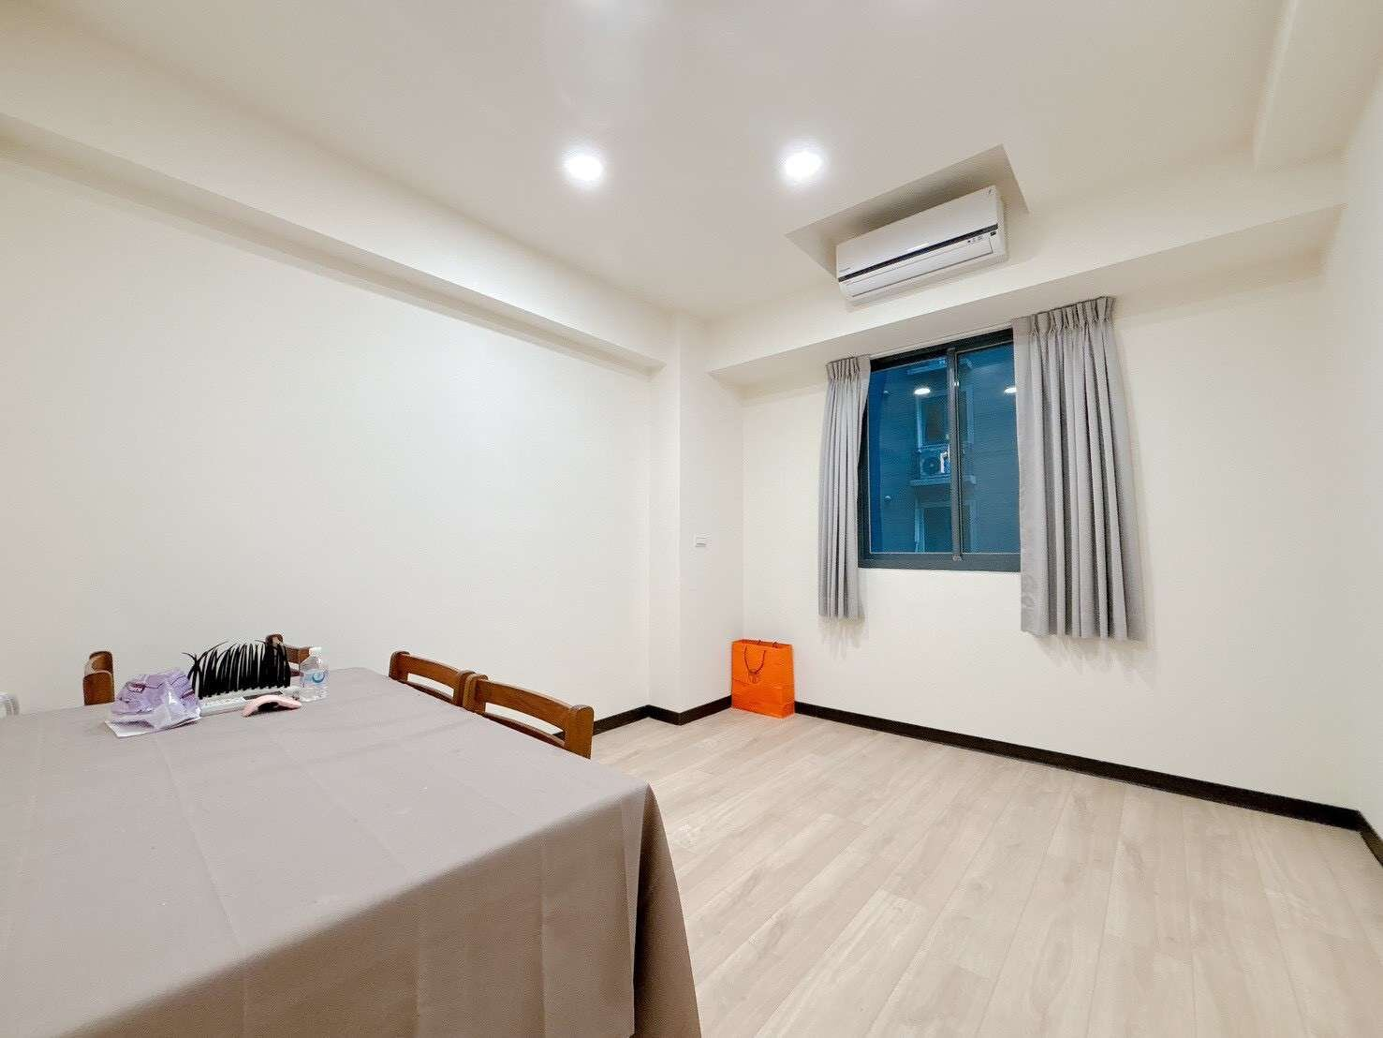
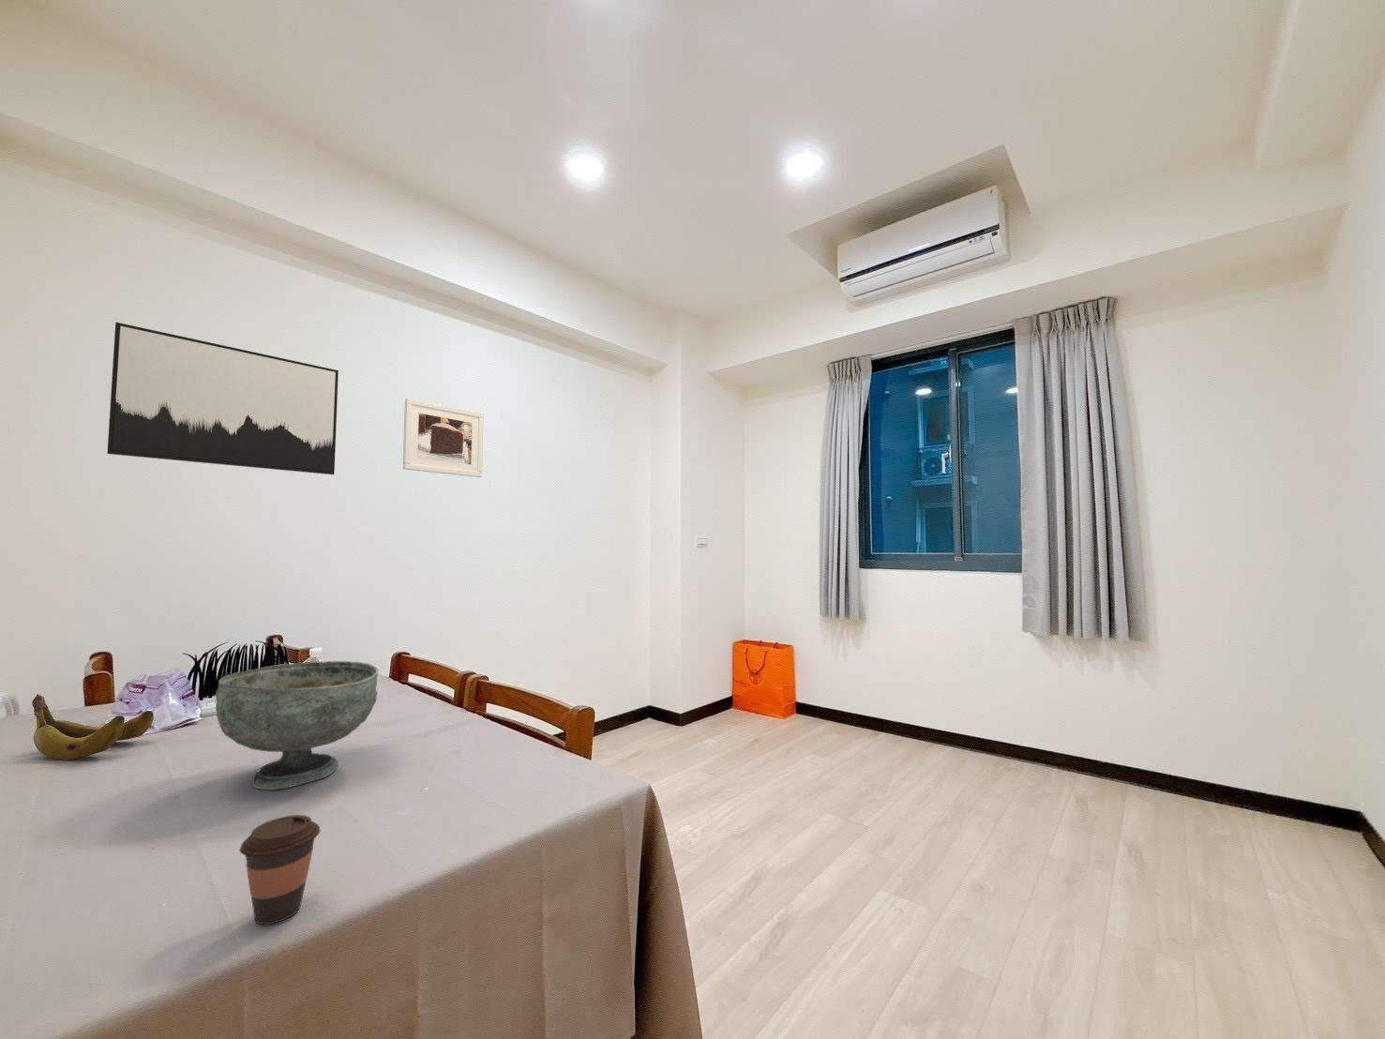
+ banana [31,693,155,761]
+ decorative bowl [215,660,380,790]
+ wall art [106,322,339,476]
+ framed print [403,397,485,478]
+ coffee cup [239,814,321,925]
